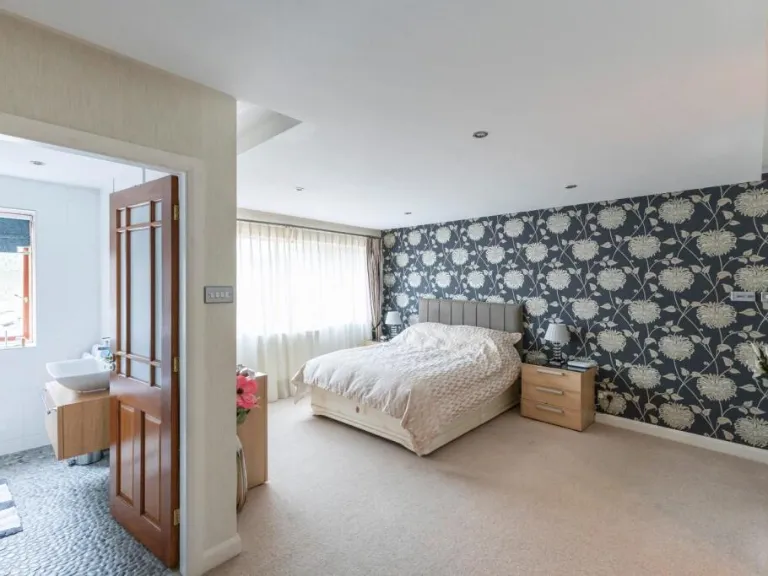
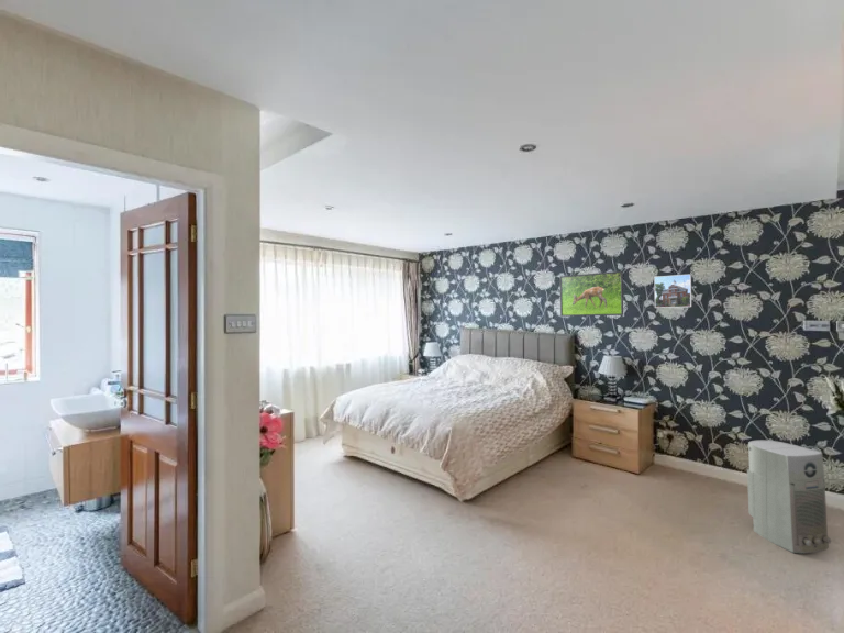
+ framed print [653,274,692,309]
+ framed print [559,270,624,318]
+ air purifier [746,440,832,555]
